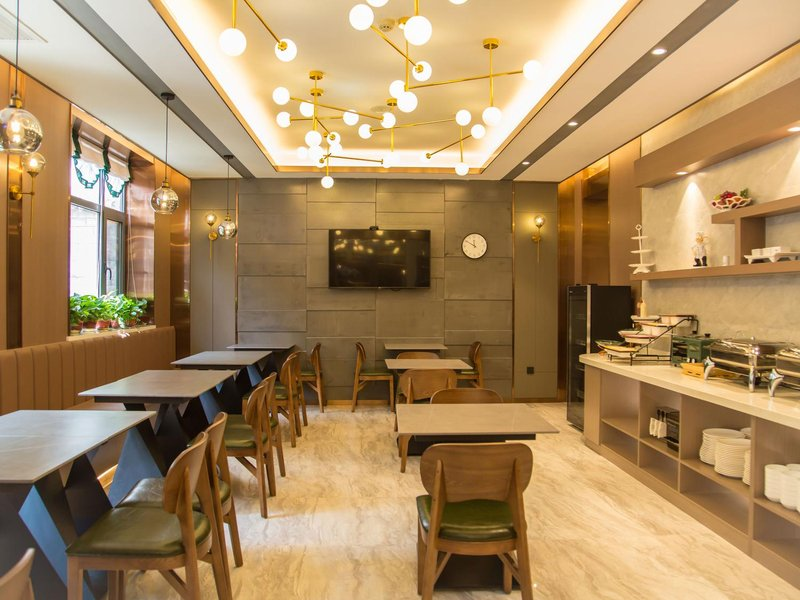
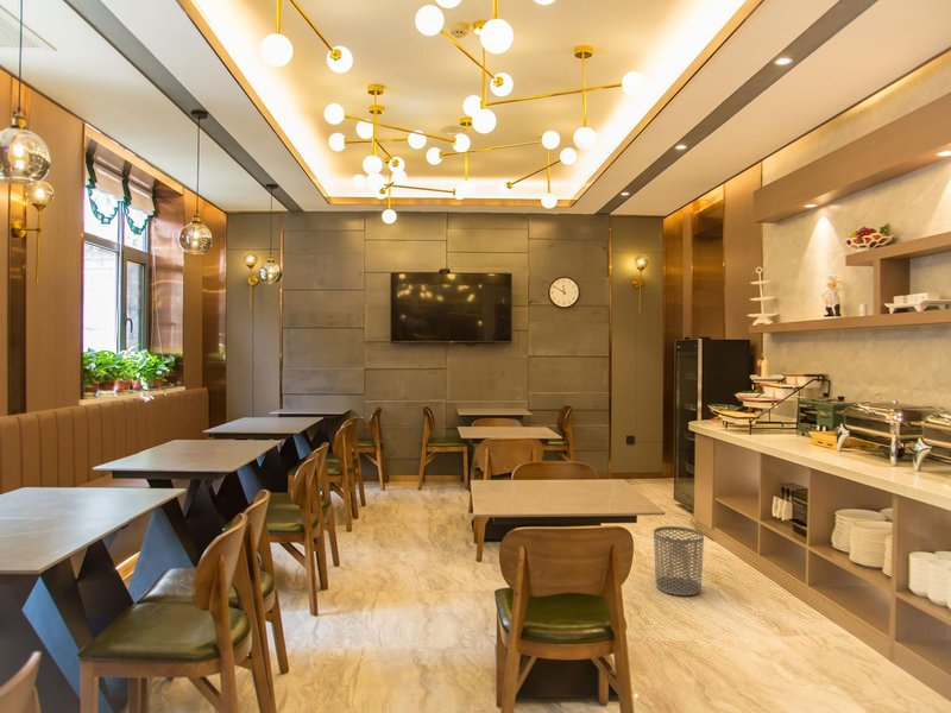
+ waste bin [653,525,705,597]
